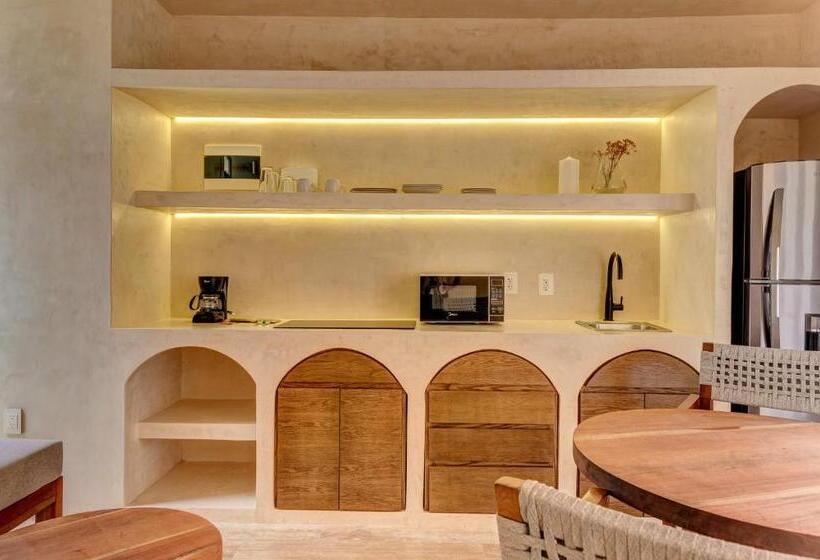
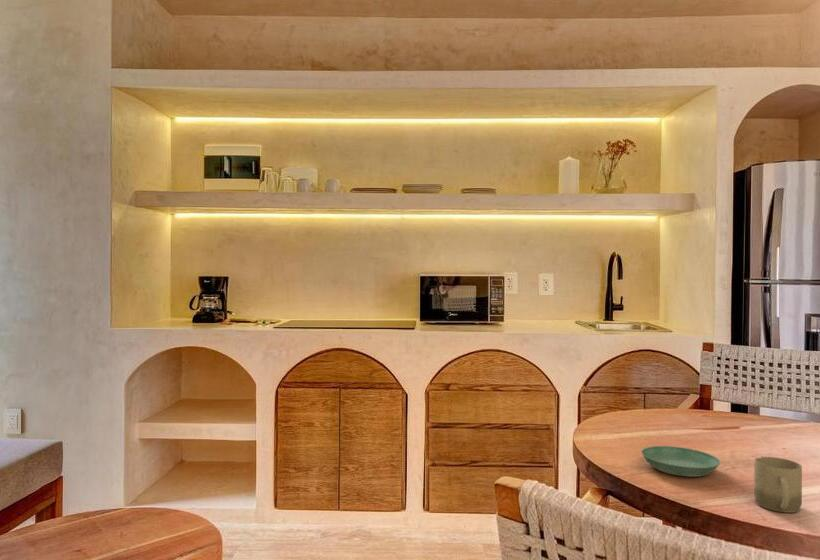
+ cup [753,456,803,514]
+ saucer [640,445,721,478]
